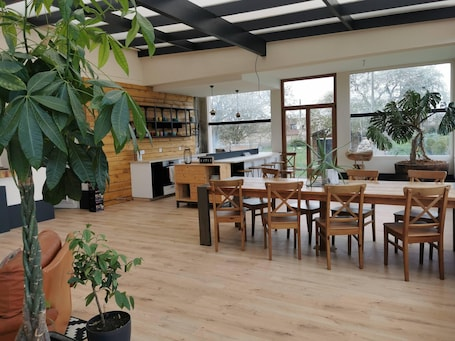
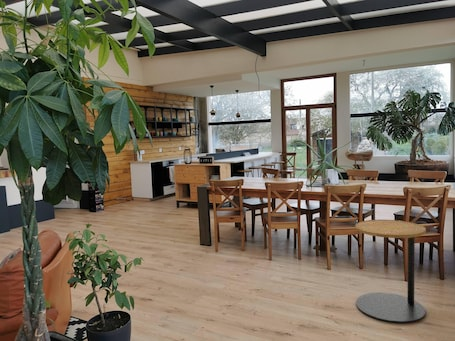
+ side table [354,219,427,324]
